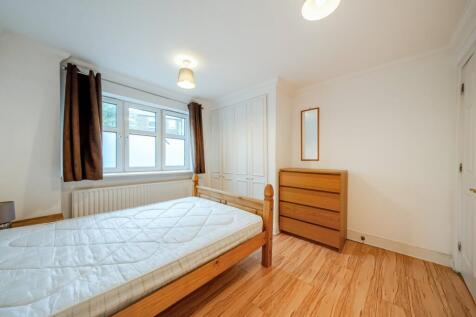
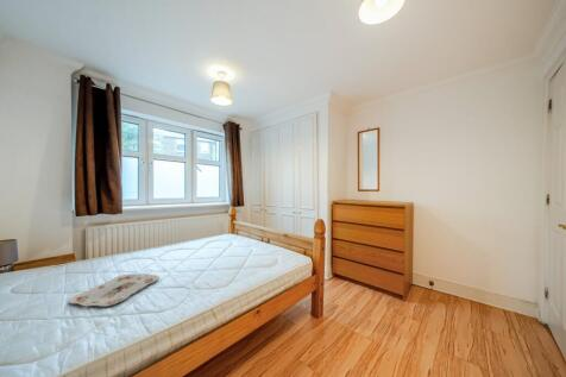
+ serving tray [69,272,161,307]
